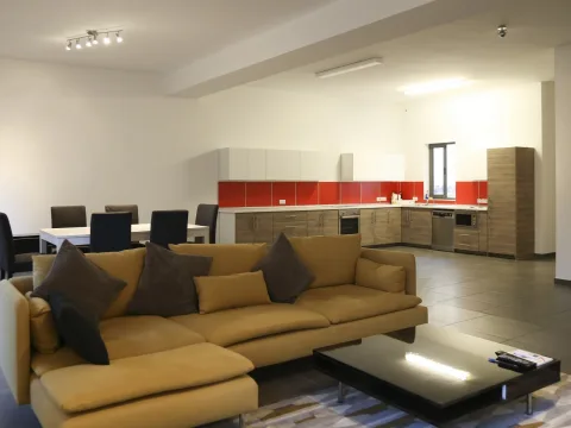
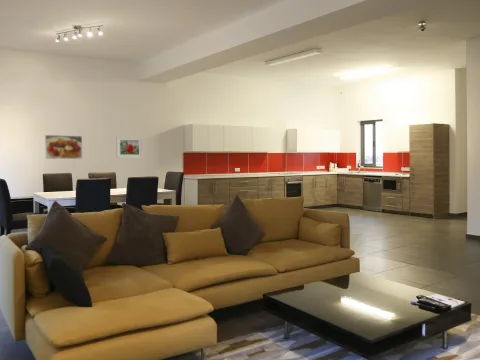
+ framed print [115,135,144,159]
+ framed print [44,134,83,160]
